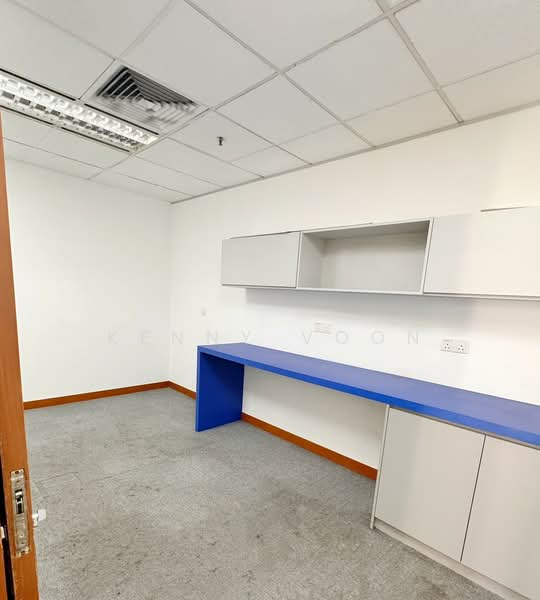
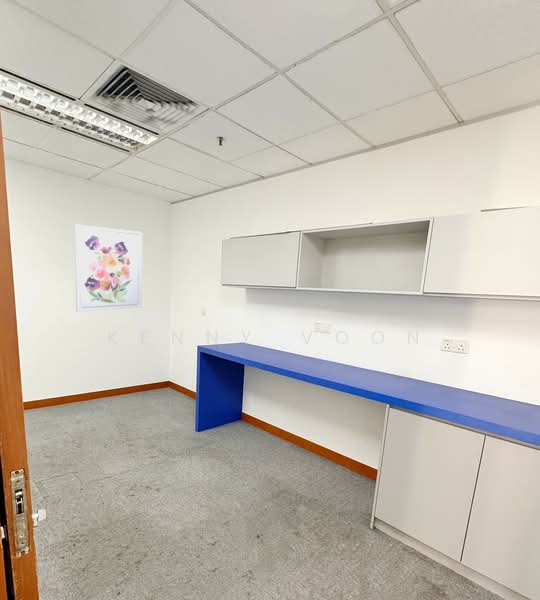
+ wall art [74,223,143,313]
